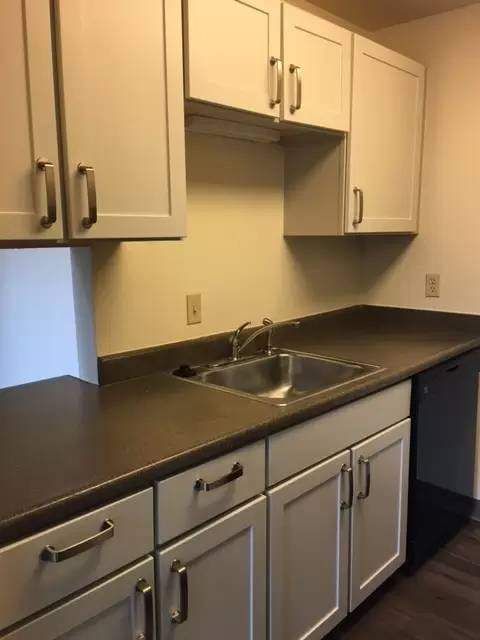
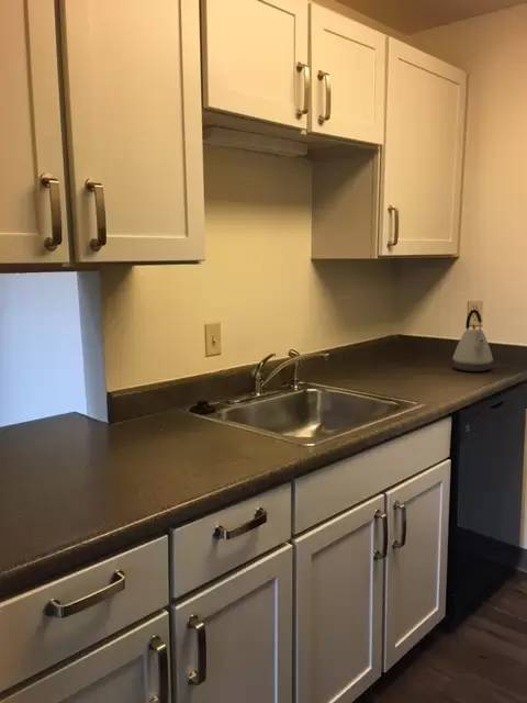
+ kettle [451,309,494,372]
